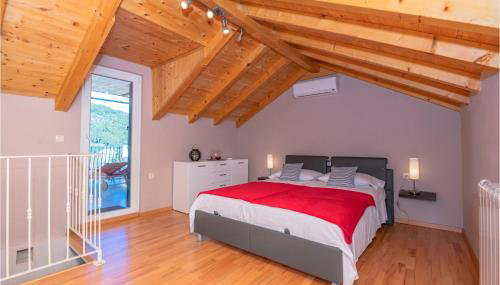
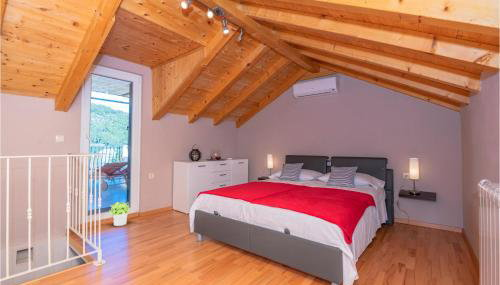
+ potted plant [108,200,131,227]
